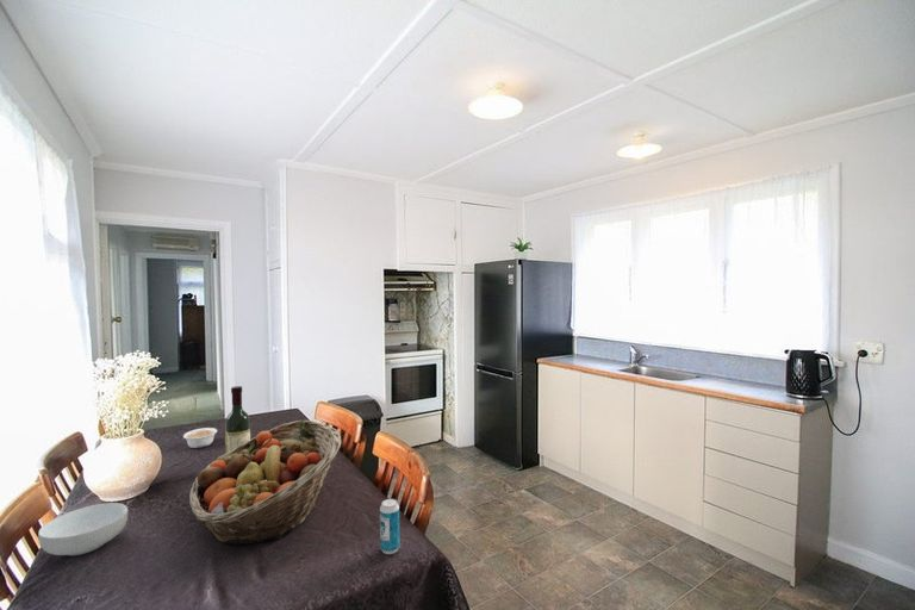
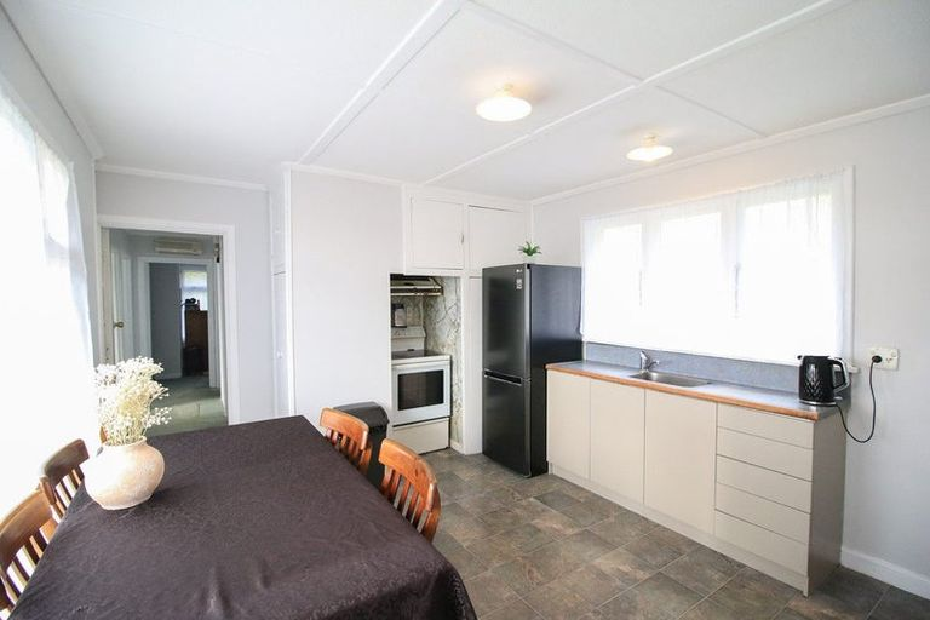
- wine bottle [224,385,251,454]
- cereal bowl [37,502,129,556]
- fruit basket [188,419,342,546]
- legume [182,427,218,449]
- beverage can [379,498,402,555]
